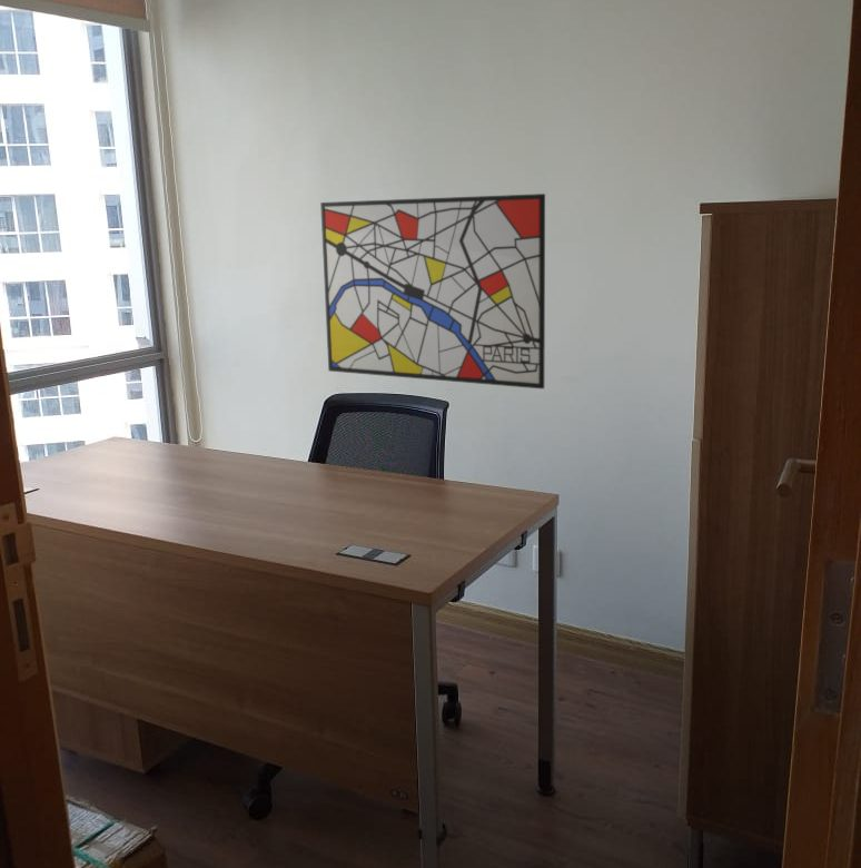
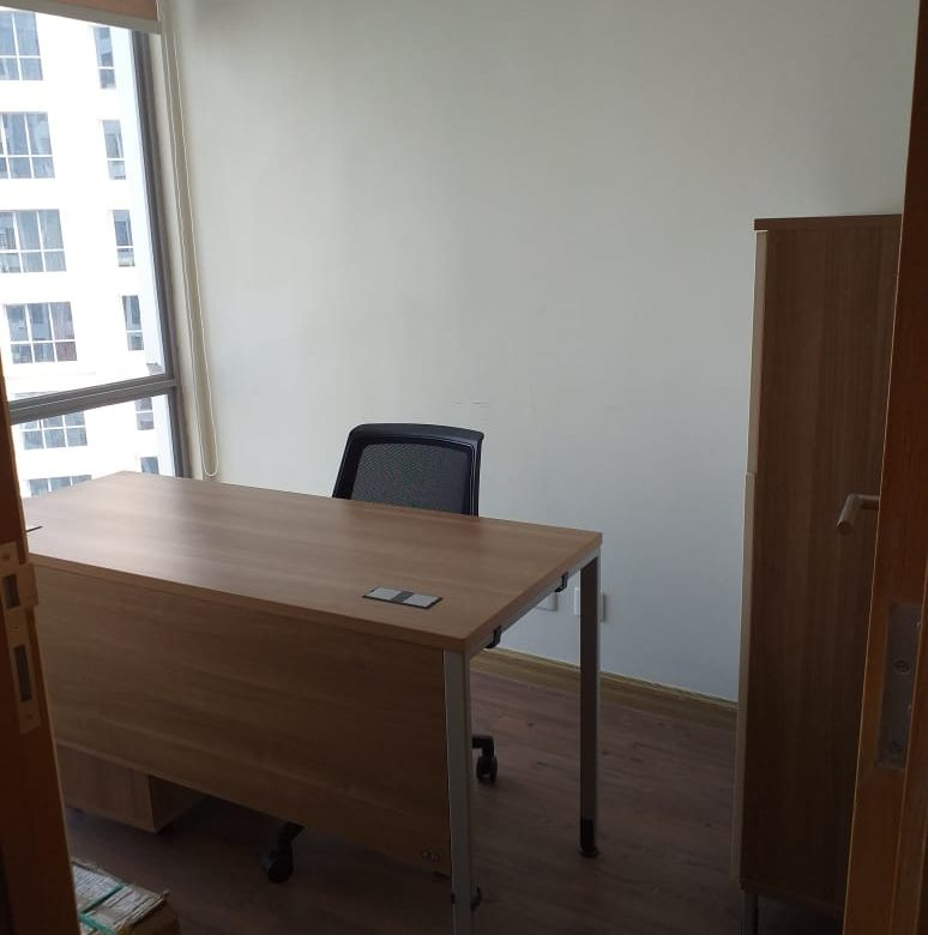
- wall art [319,193,546,389]
